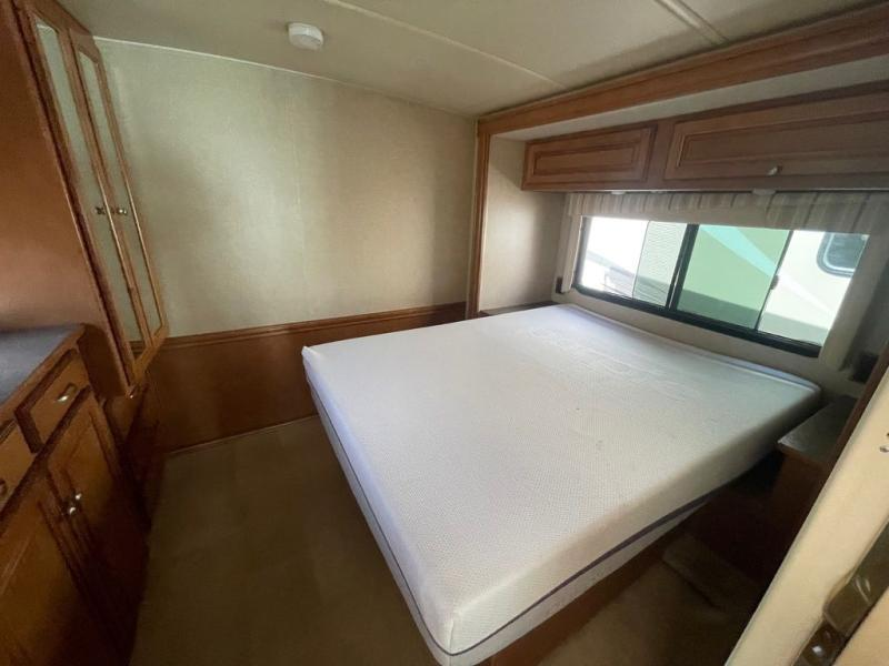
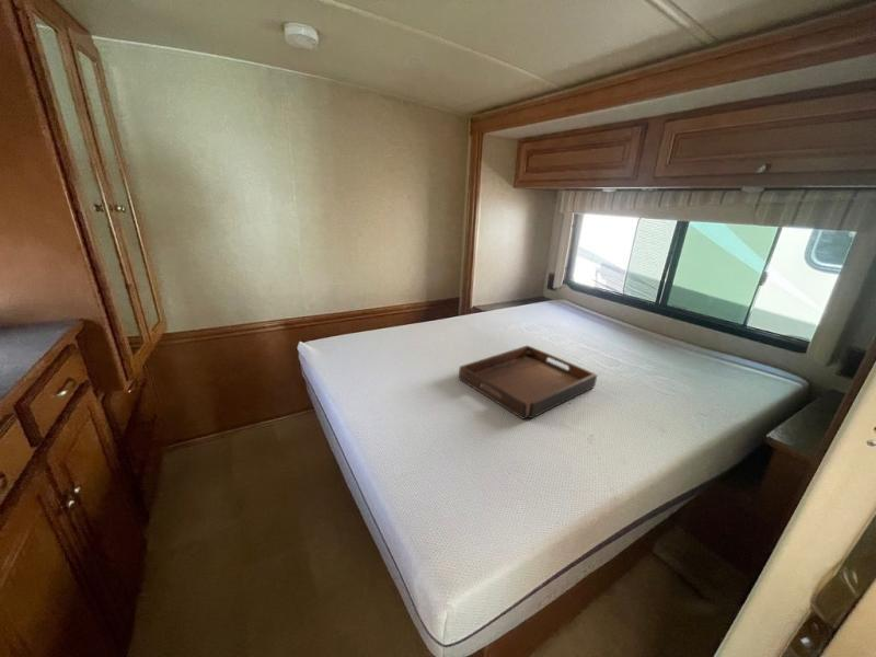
+ serving tray [458,344,598,420]
